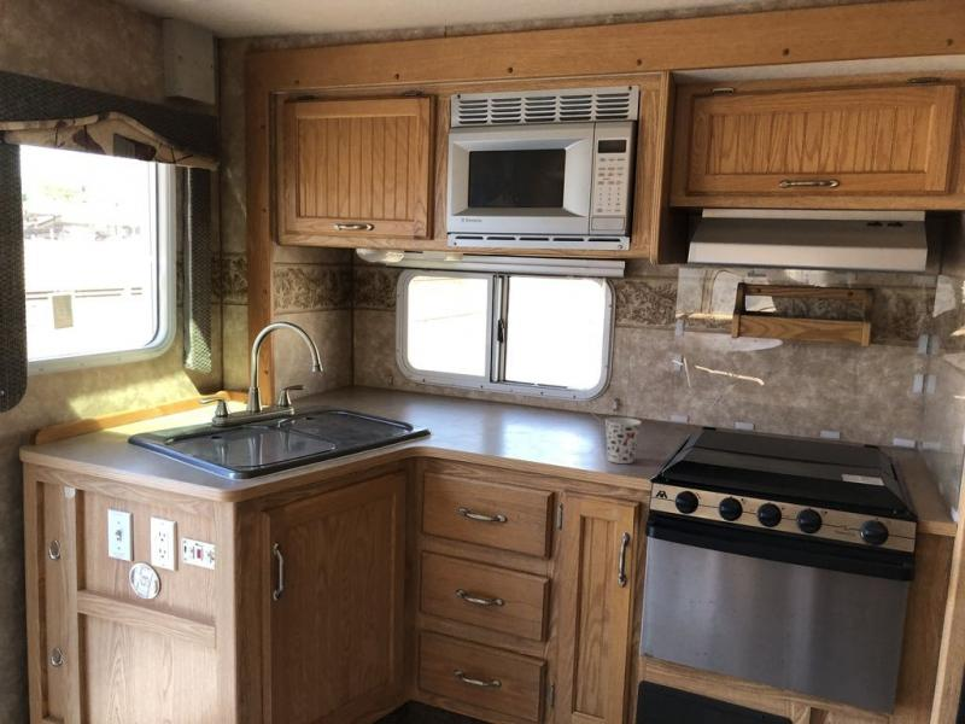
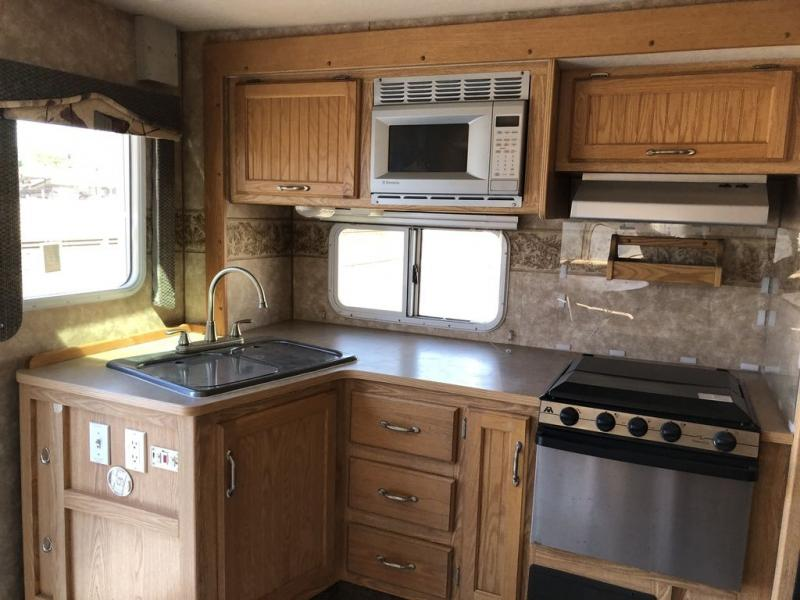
- cup [604,416,643,465]
